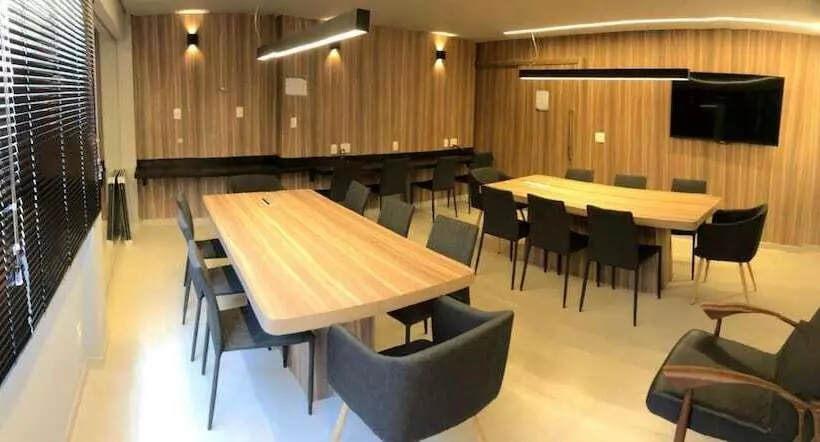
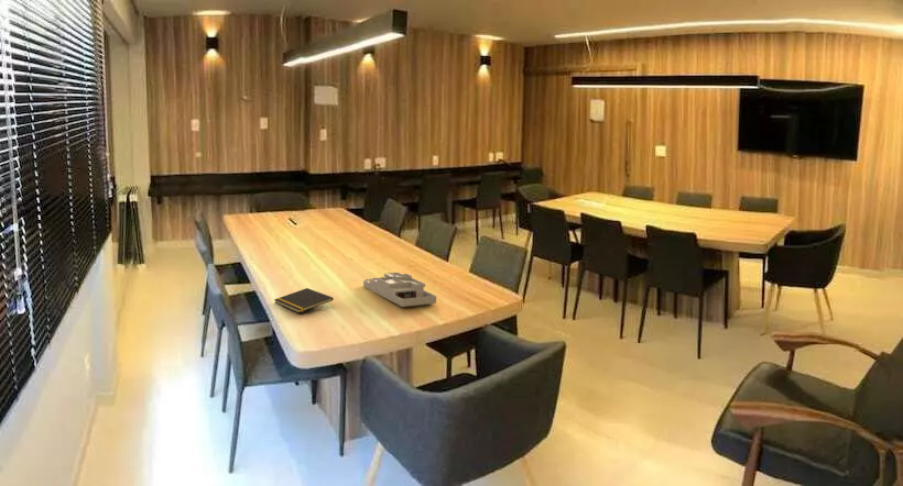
+ notepad [273,287,335,313]
+ desk organizer [362,272,437,308]
